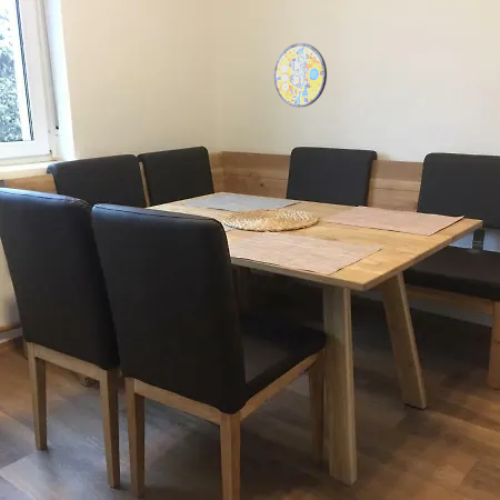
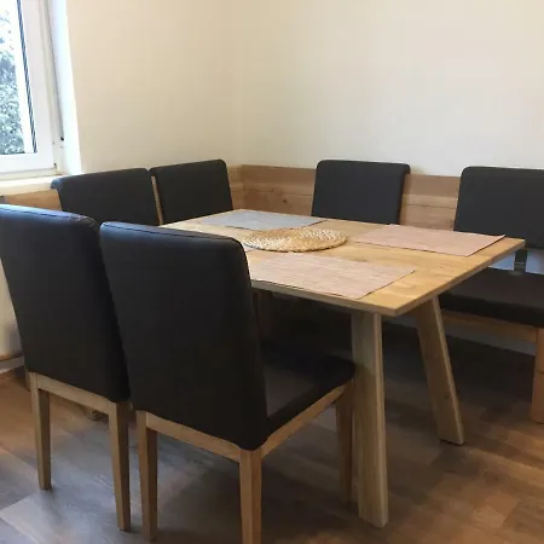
- manhole cover [273,42,328,108]
